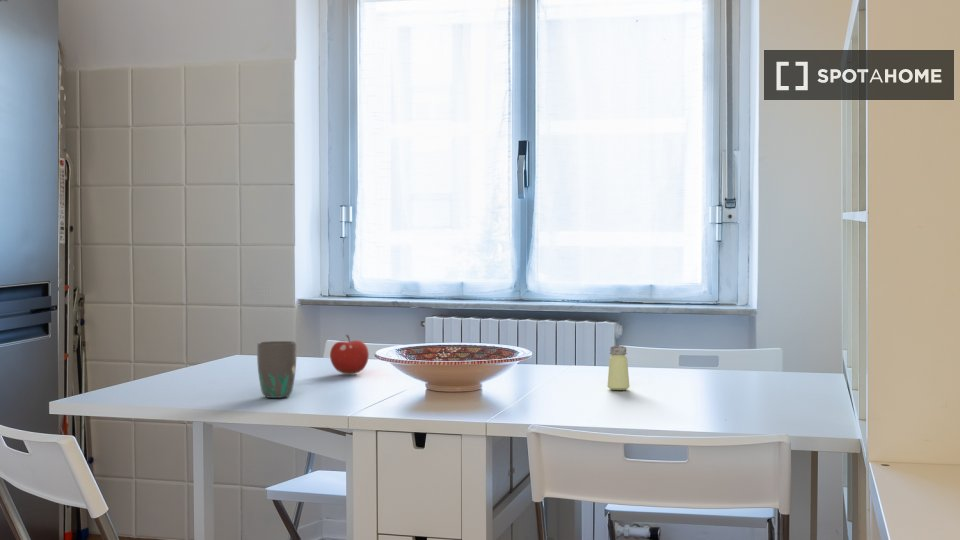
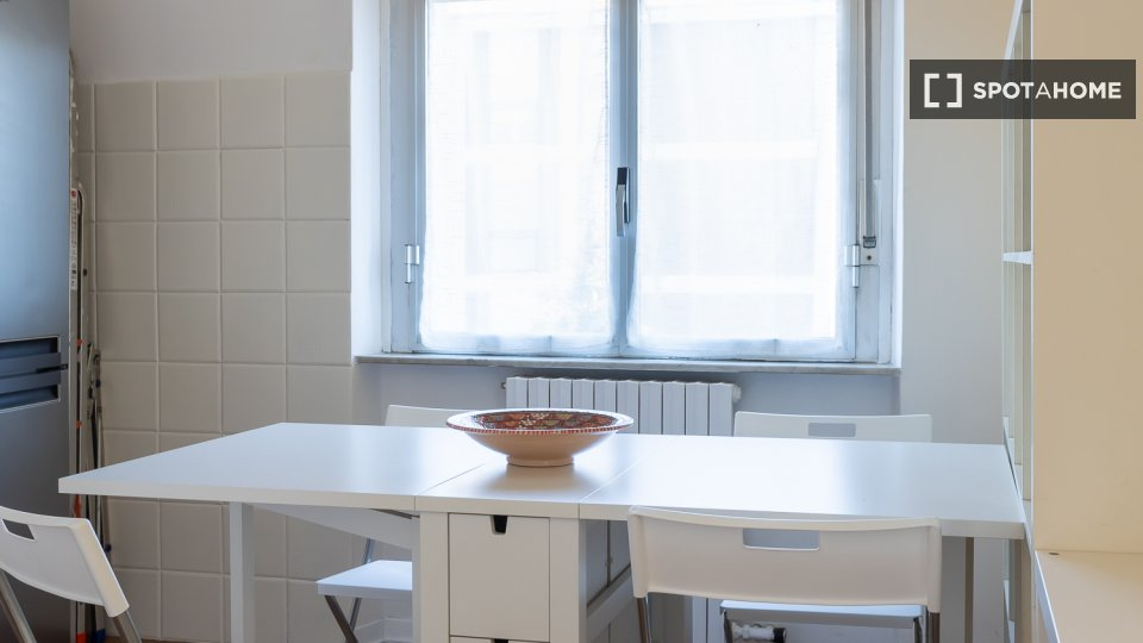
- saltshaker [607,345,630,391]
- mug [256,340,297,399]
- fruit [329,334,370,375]
